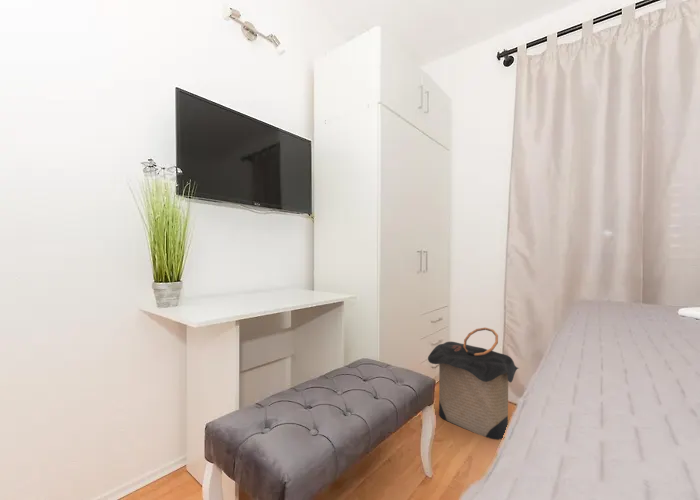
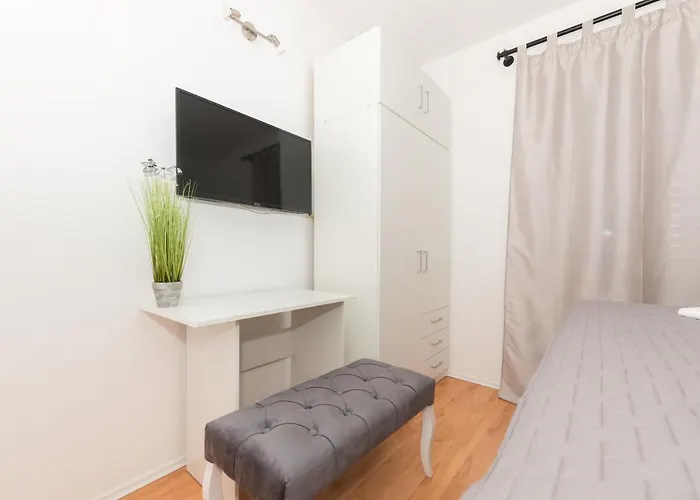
- laundry hamper [427,327,519,441]
